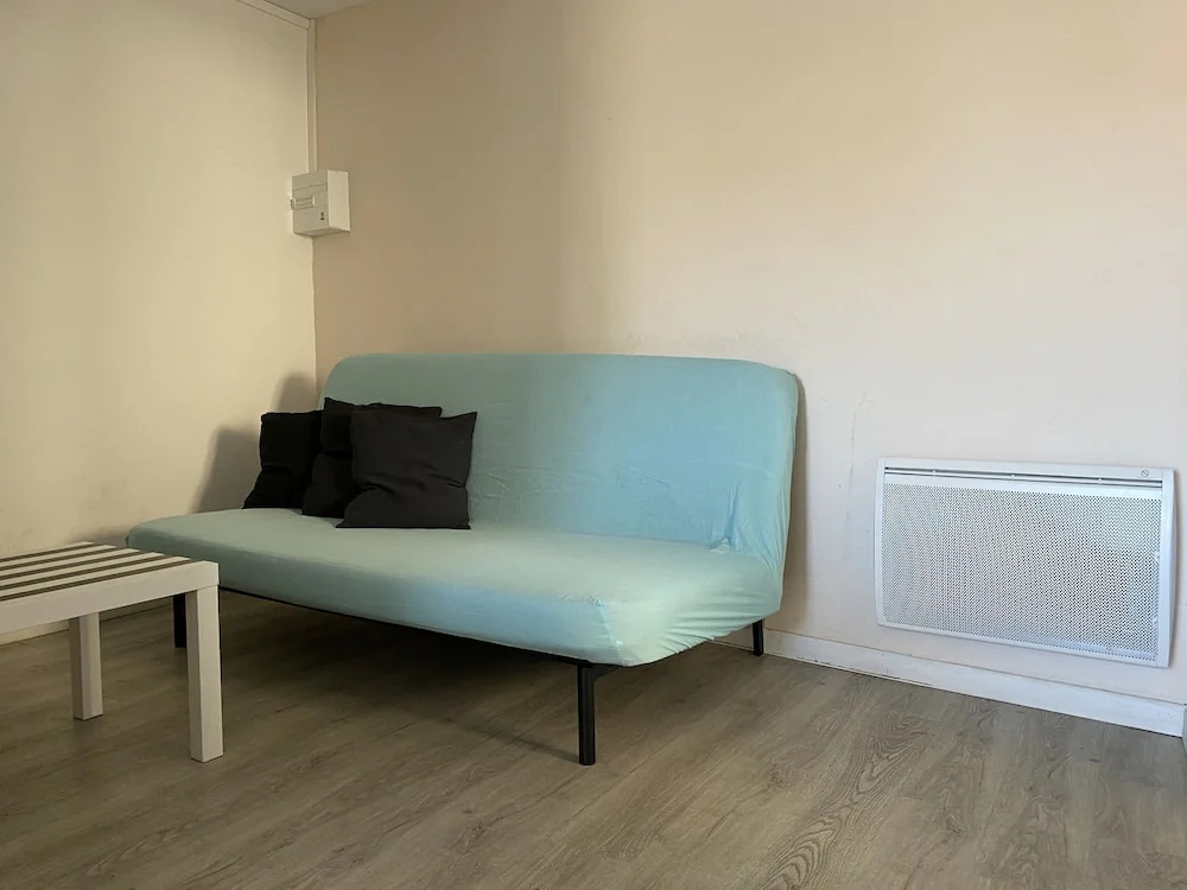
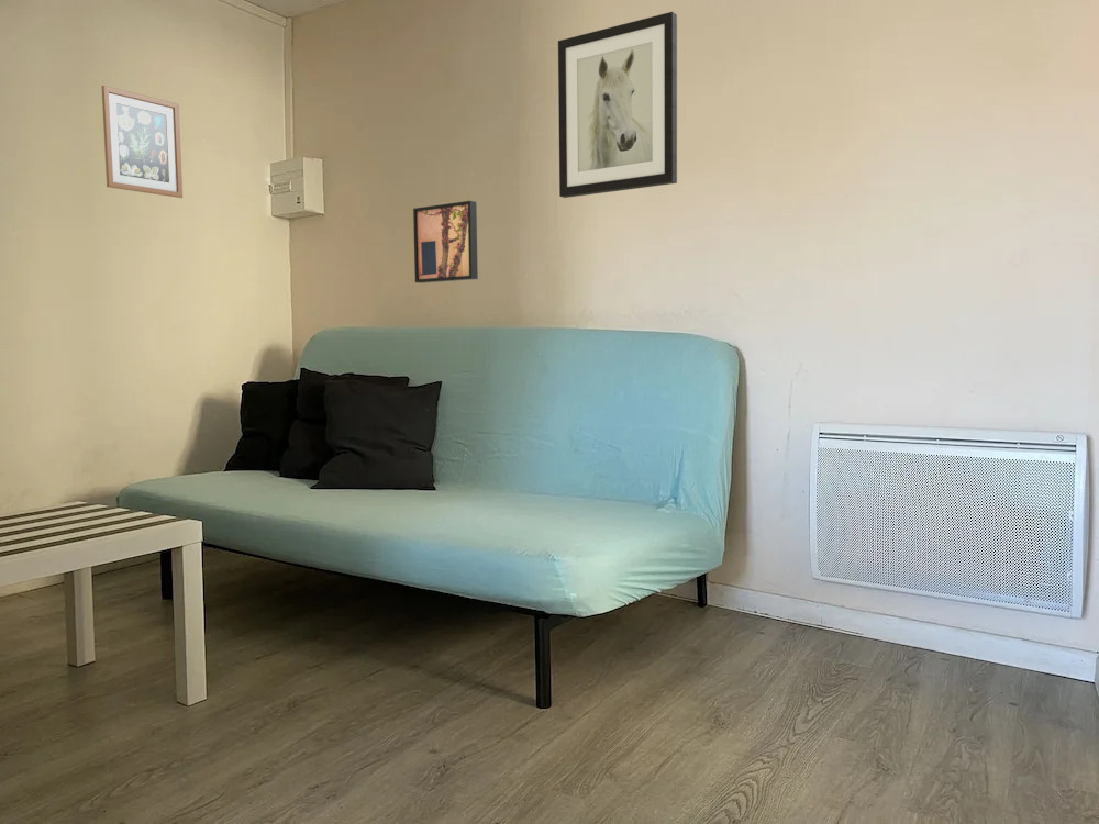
+ wall art [557,11,678,199]
+ wall art [101,85,184,199]
+ wall art [412,200,479,285]
